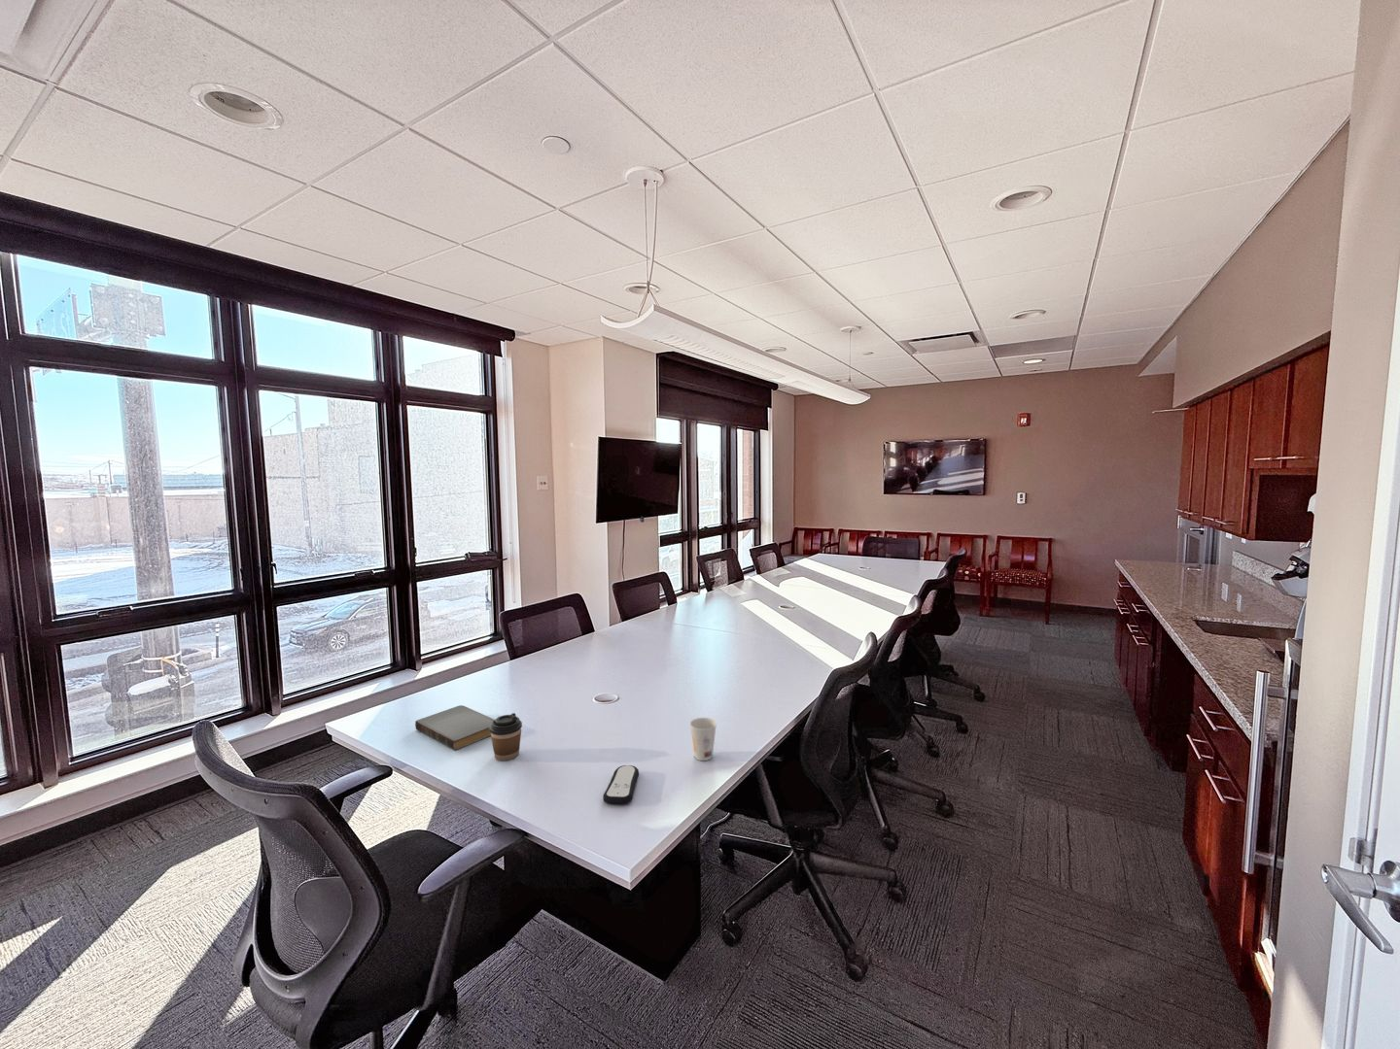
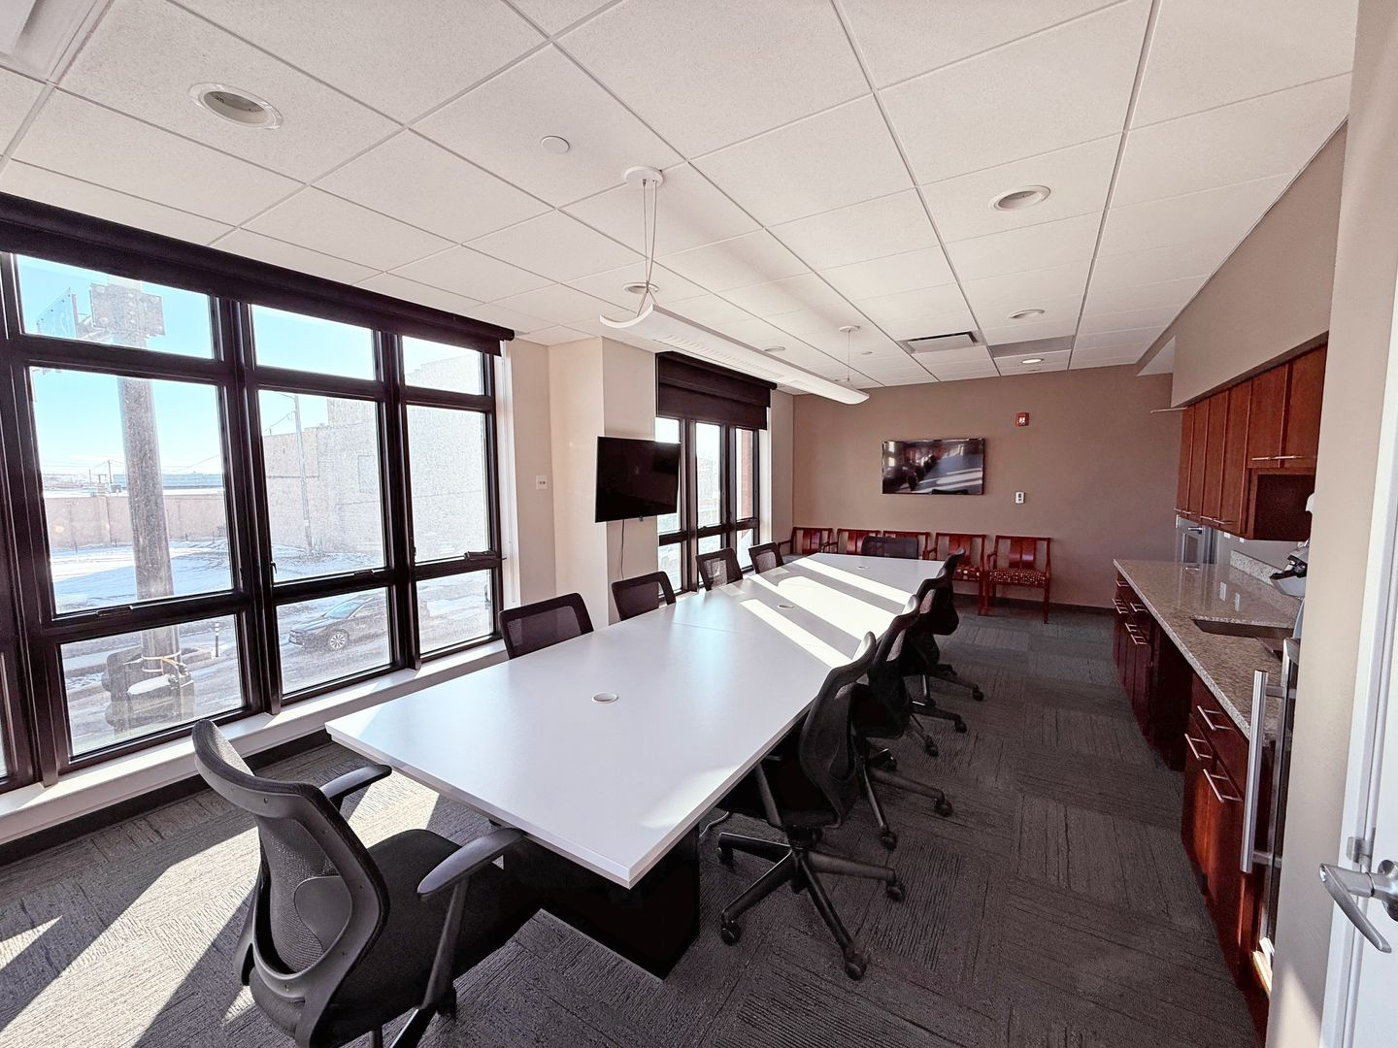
- remote control [602,765,639,805]
- book [414,704,495,750]
- cup [688,717,718,761]
- coffee cup [489,712,523,761]
